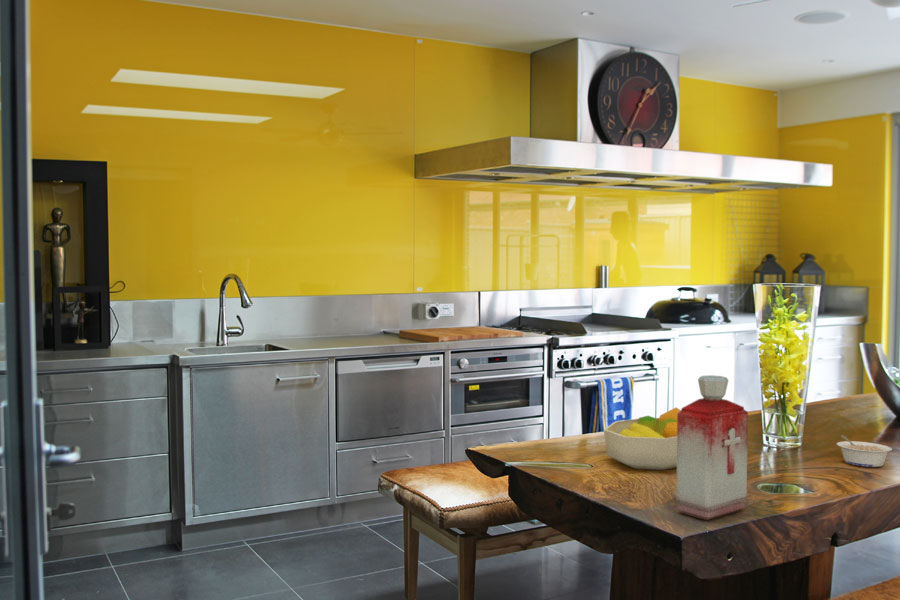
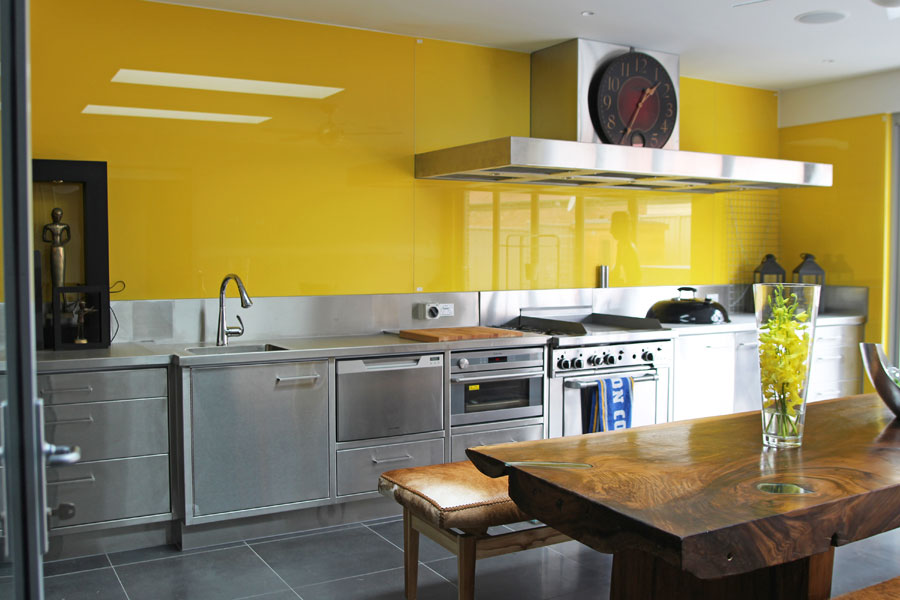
- fruit bowl [603,407,681,471]
- legume [836,435,893,468]
- bottle [675,374,749,521]
